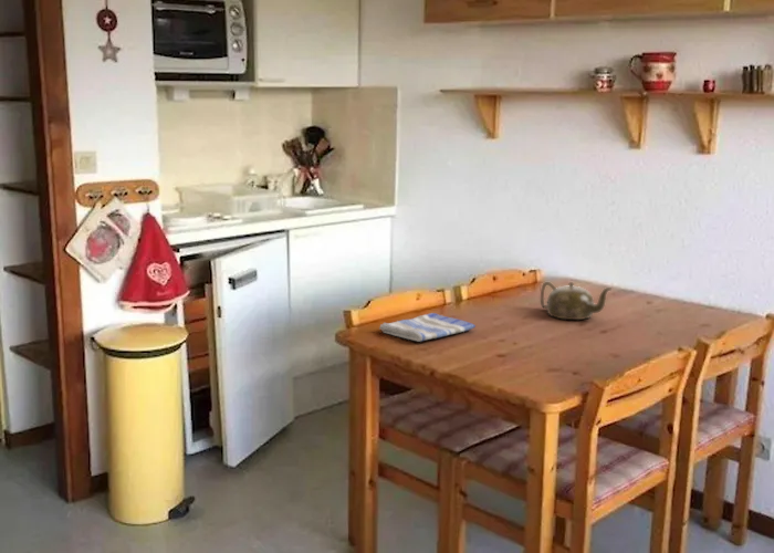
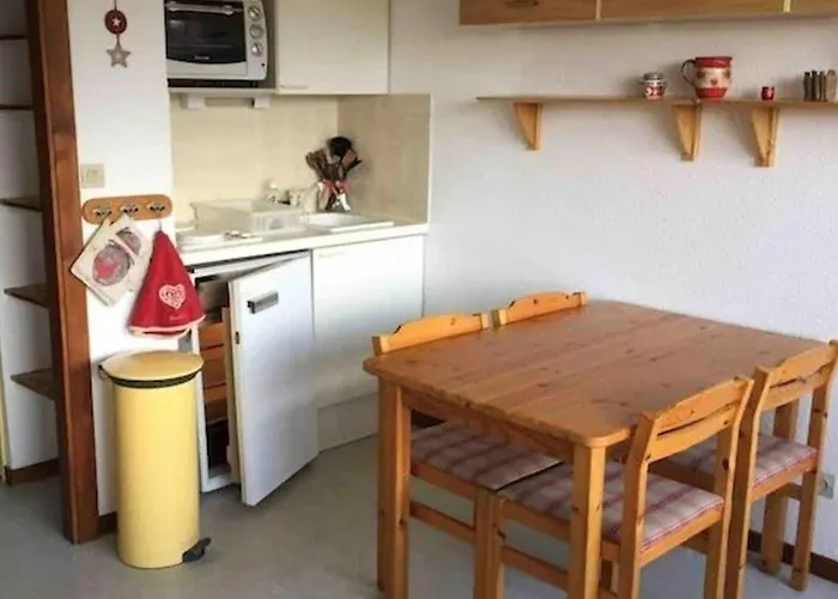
- dish towel [378,312,477,343]
- teapot [540,281,613,321]
